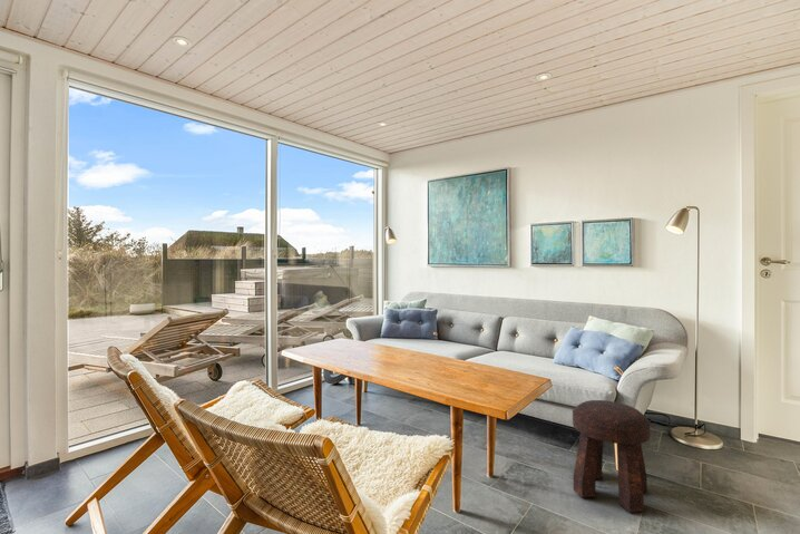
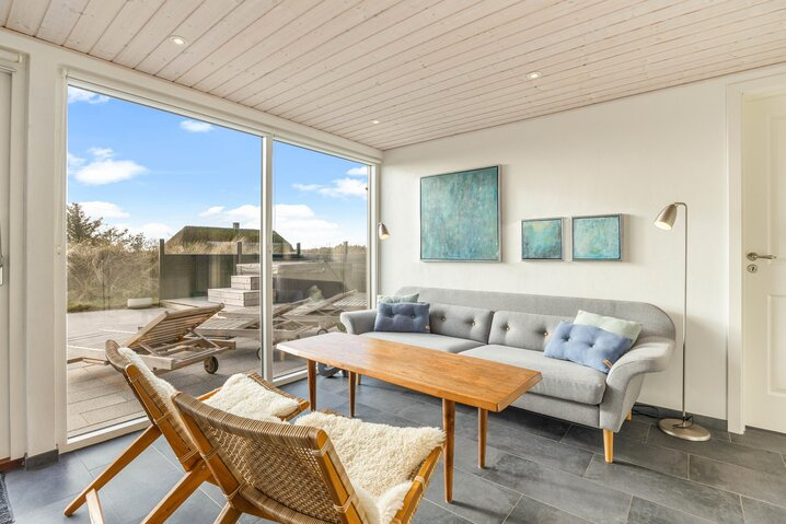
- stool [572,399,652,514]
